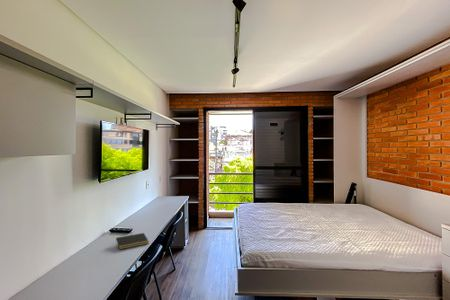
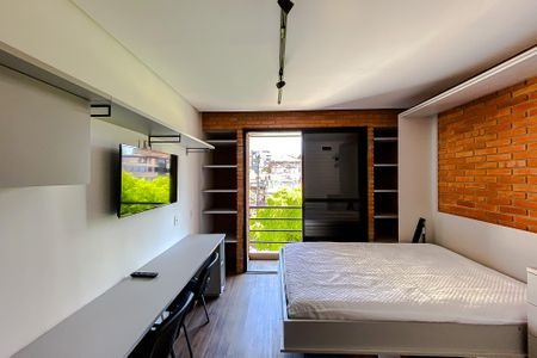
- notepad [115,232,150,250]
